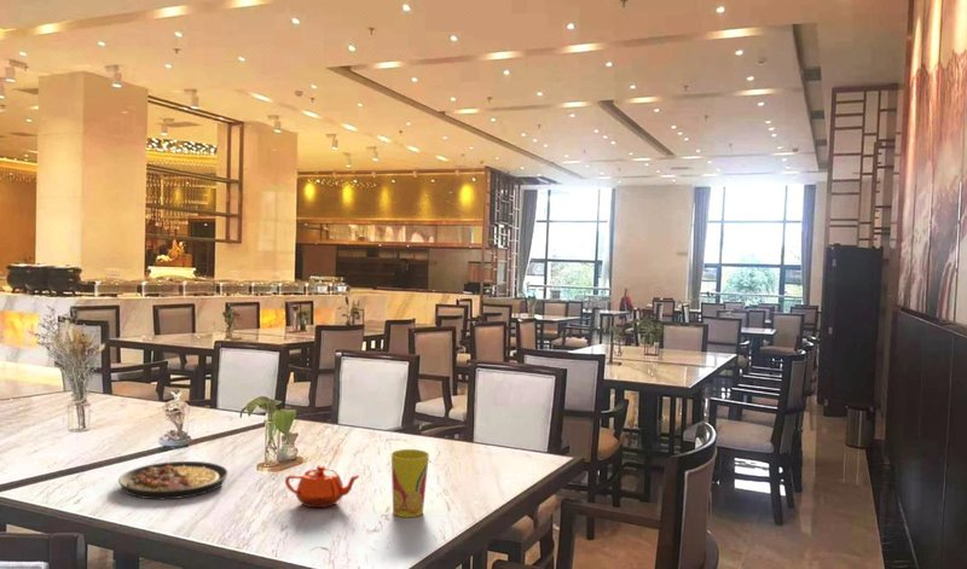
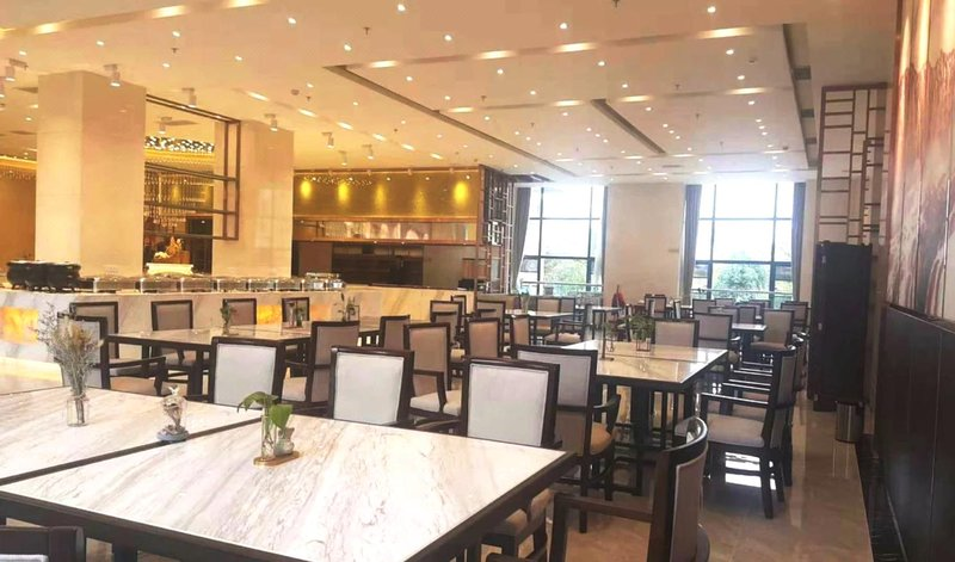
- plate [117,460,230,500]
- cup [390,448,430,518]
- teapot [284,464,361,509]
